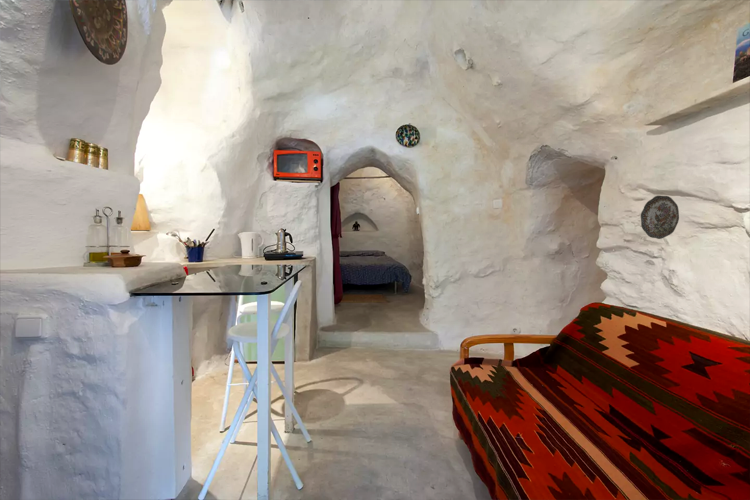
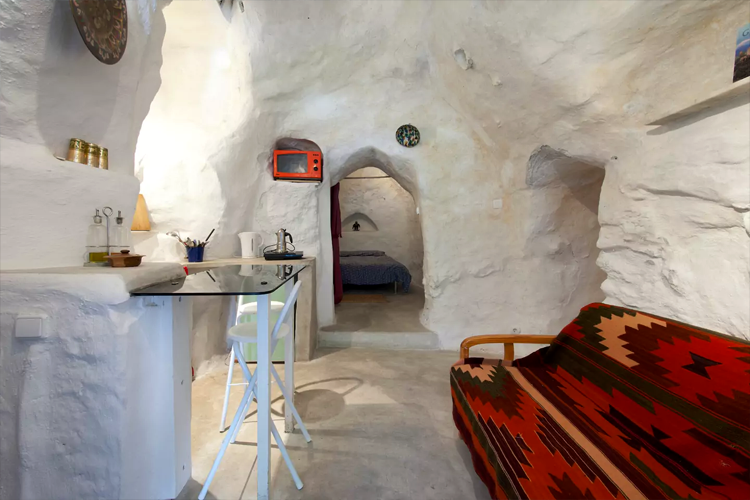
- decorative plate [640,195,680,240]
